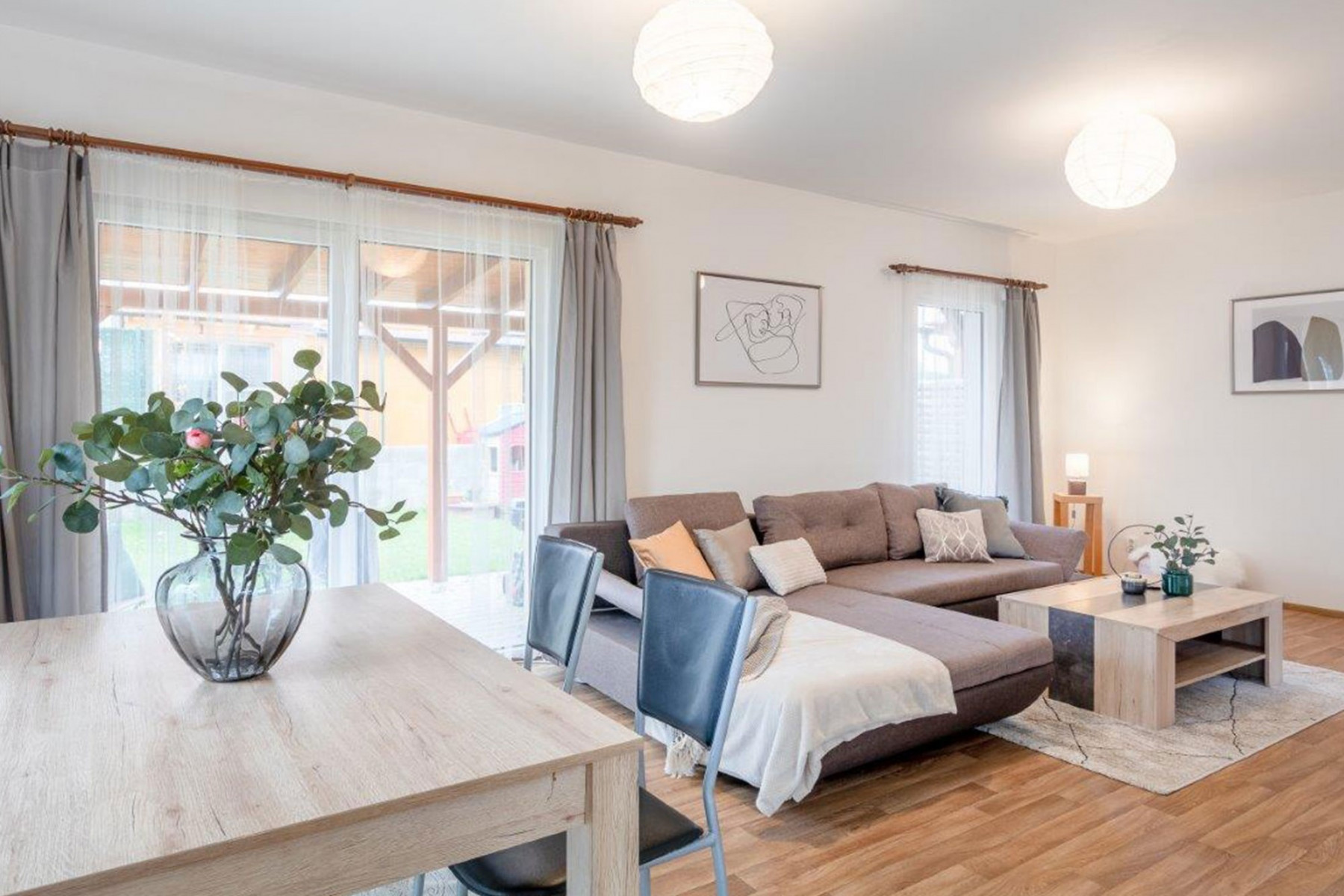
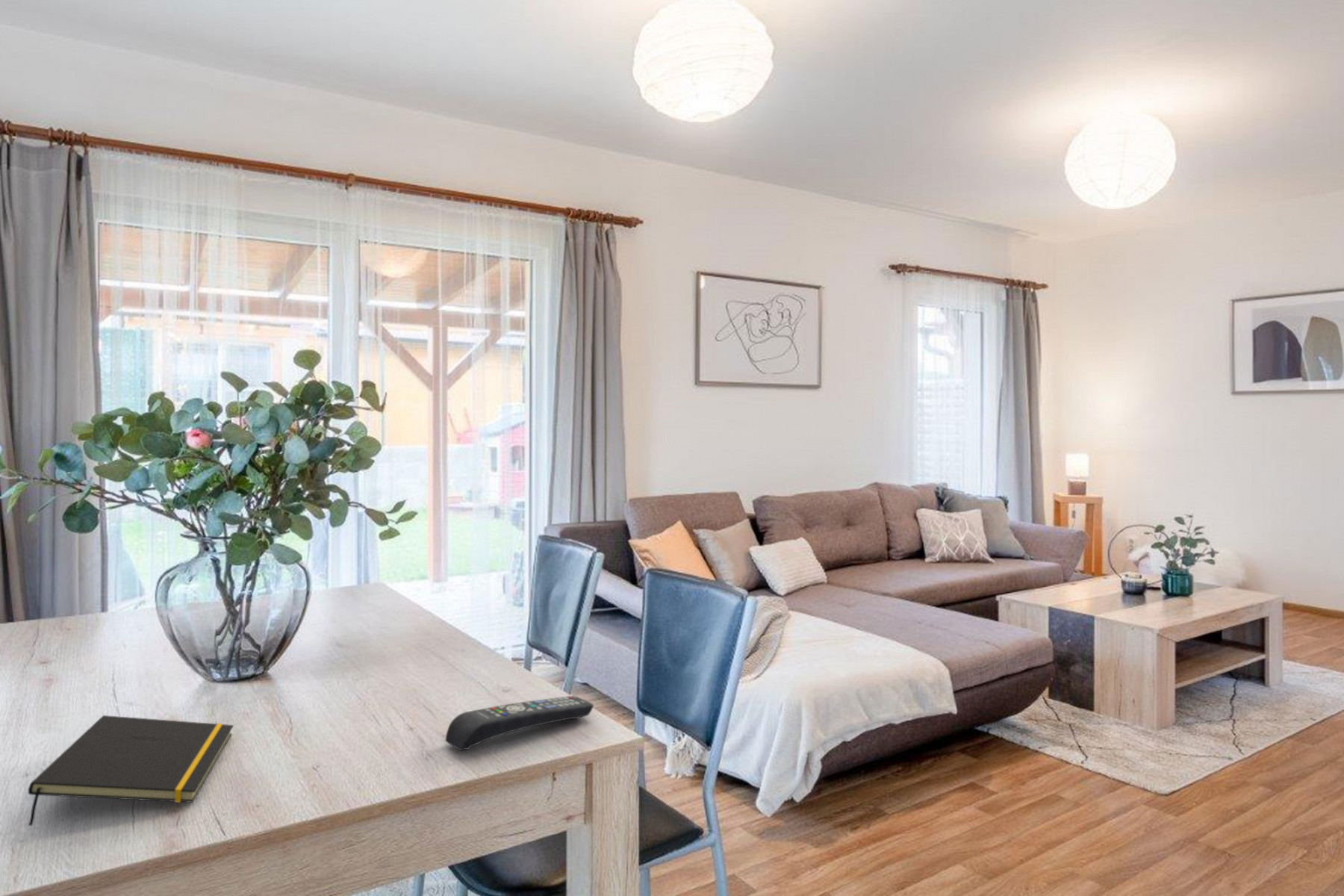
+ notepad [28,715,234,827]
+ remote control [445,695,594,751]
